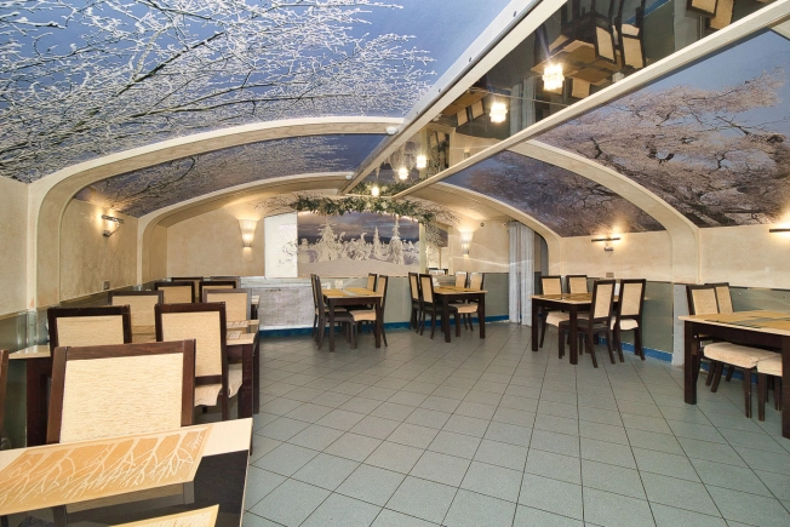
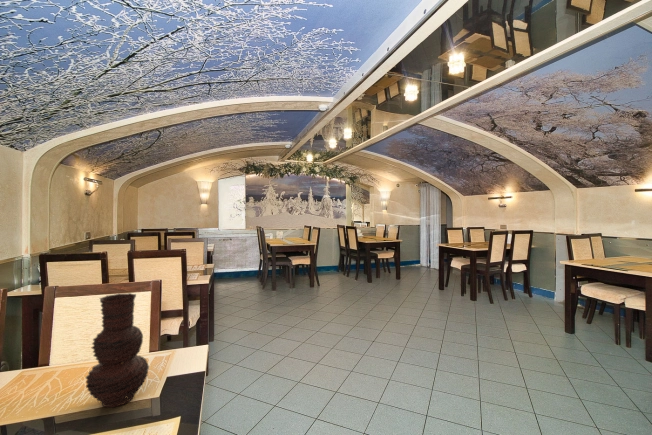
+ vase [85,292,150,408]
